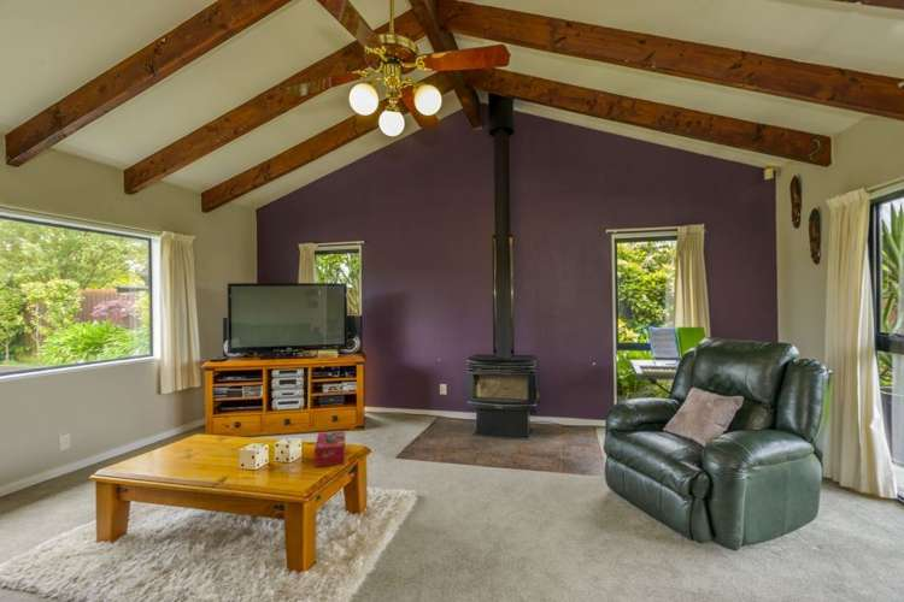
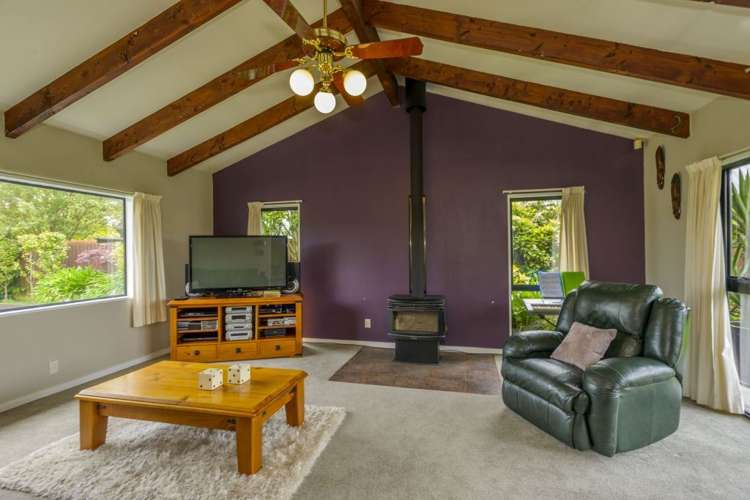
- tissue box [313,430,346,468]
